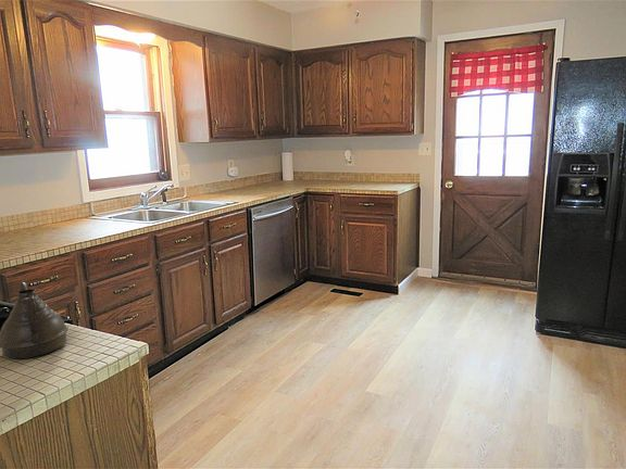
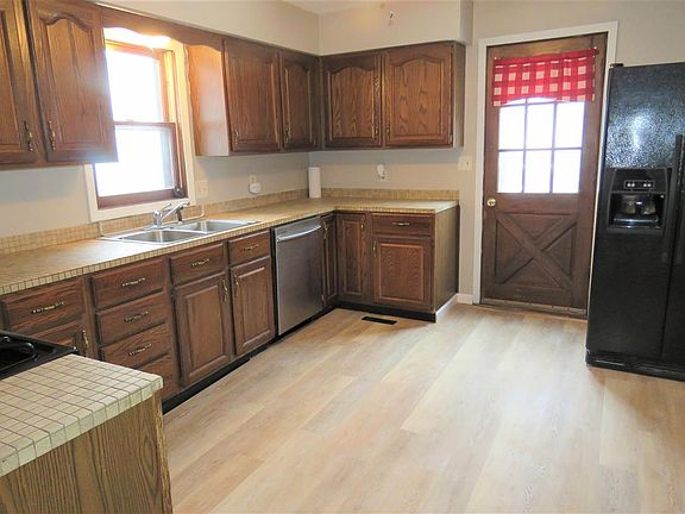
- teapot [0,281,70,359]
